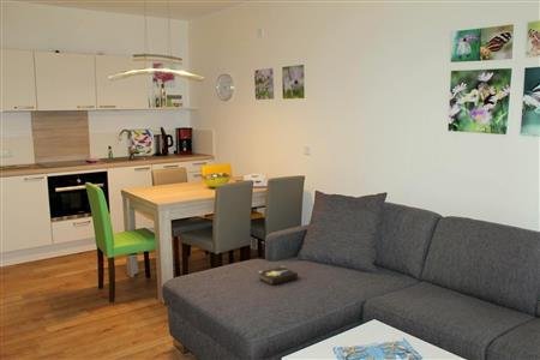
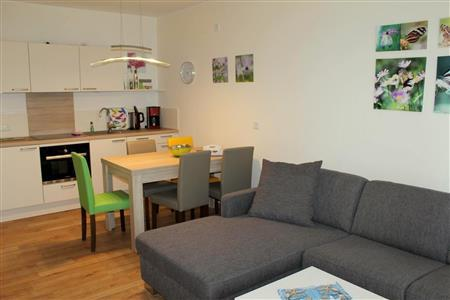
- hardback book [257,265,299,287]
